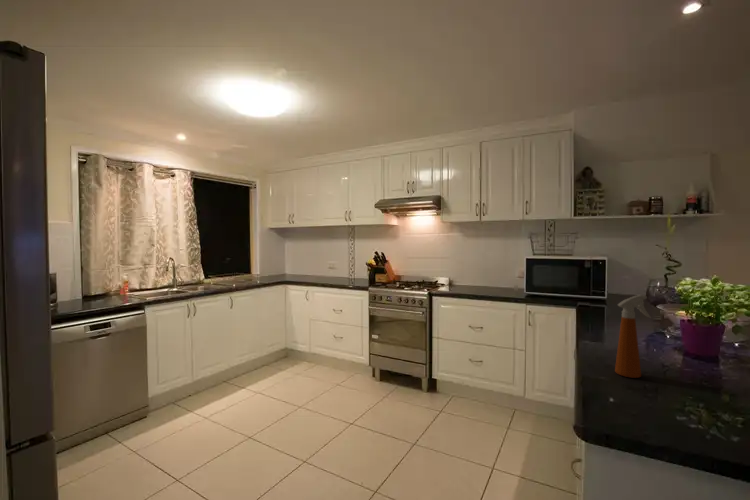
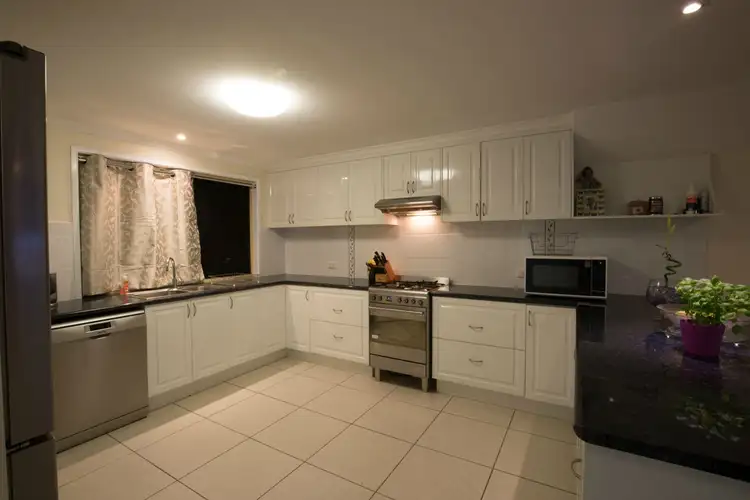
- spray bottle [614,294,652,379]
